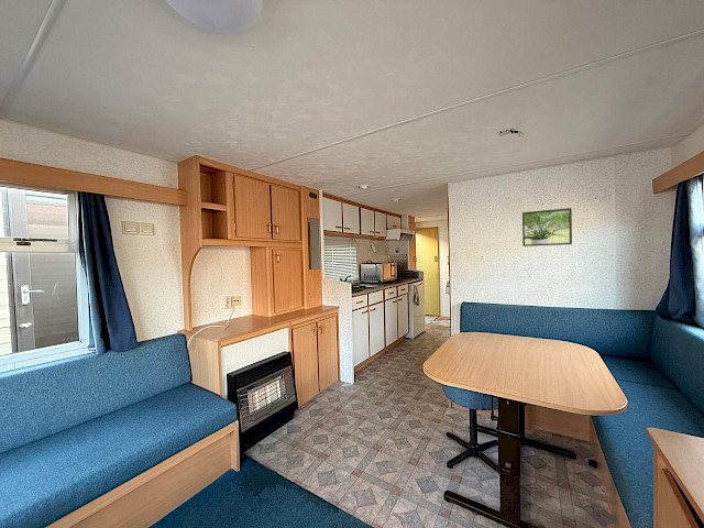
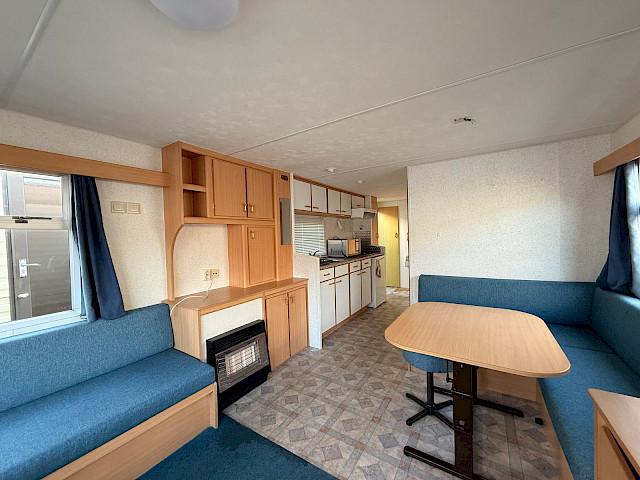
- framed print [521,207,573,248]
